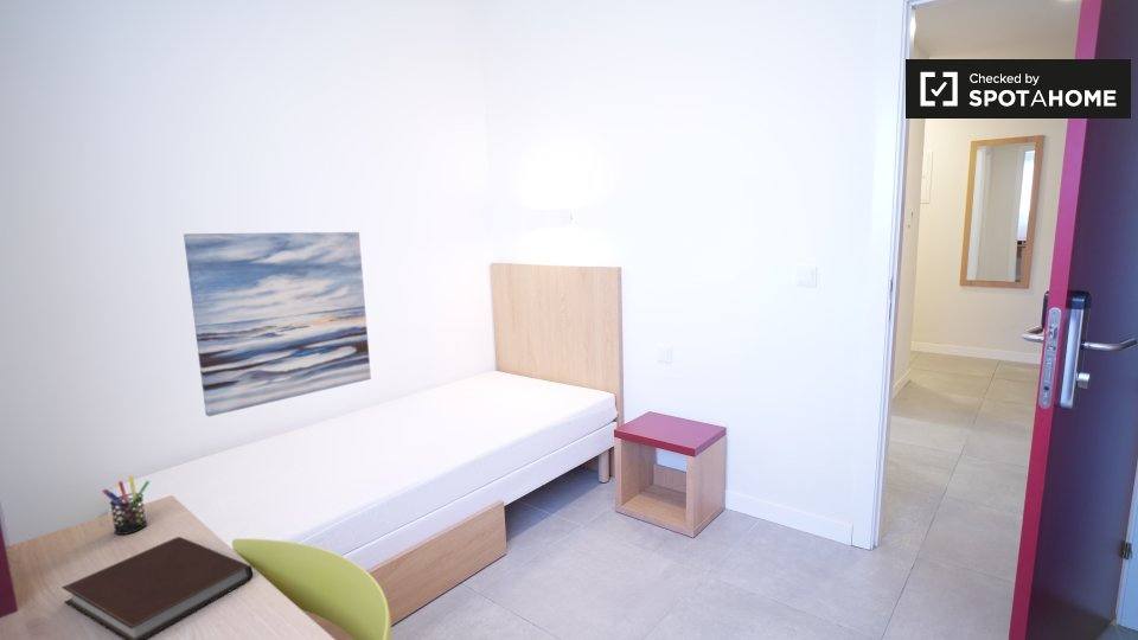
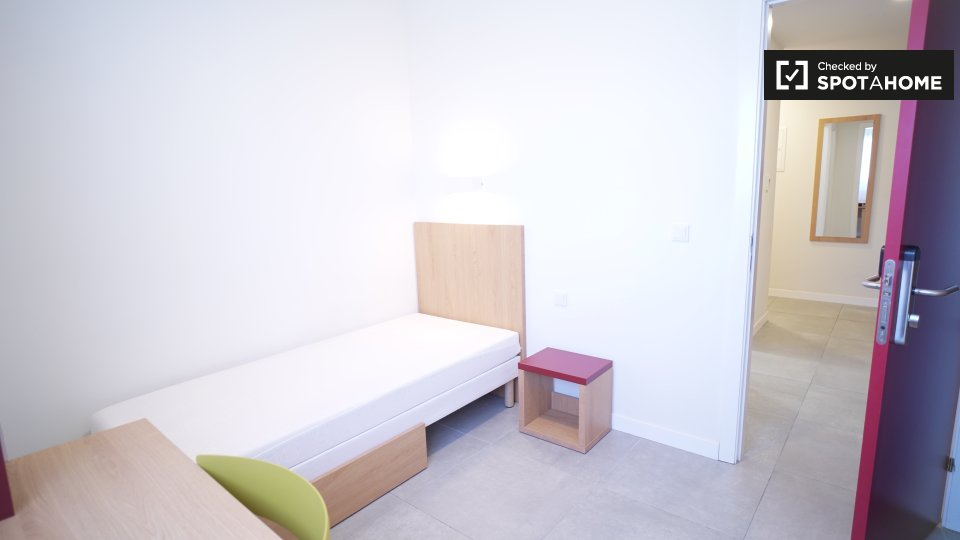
- pen holder [102,474,151,536]
- wall art [183,231,372,417]
- notebook [60,536,254,640]
